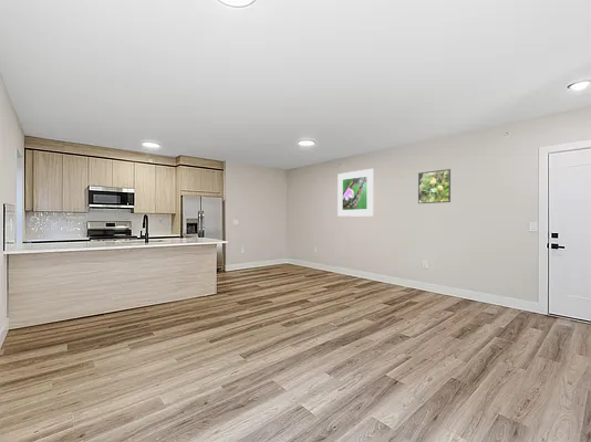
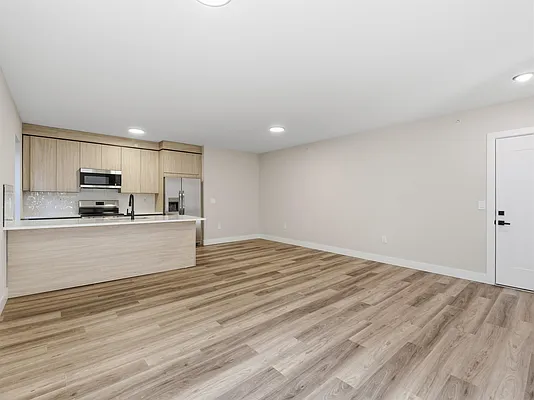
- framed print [417,168,452,204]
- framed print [336,168,374,218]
